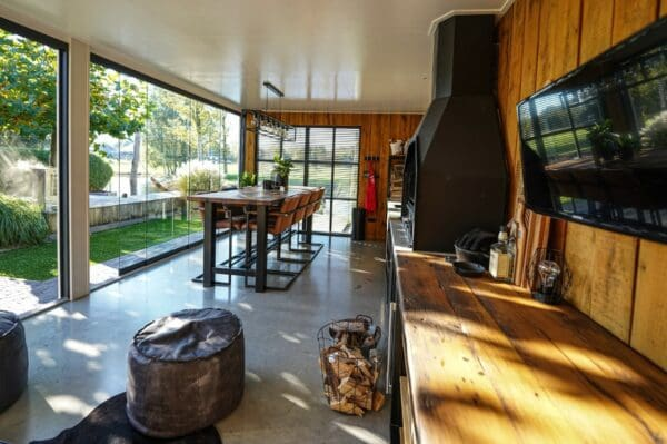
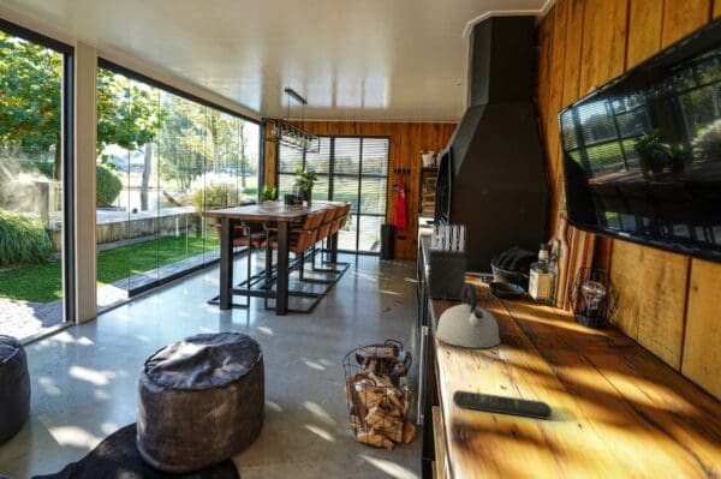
+ remote control [452,389,553,420]
+ kettle [434,282,501,349]
+ knife block [425,224,469,301]
